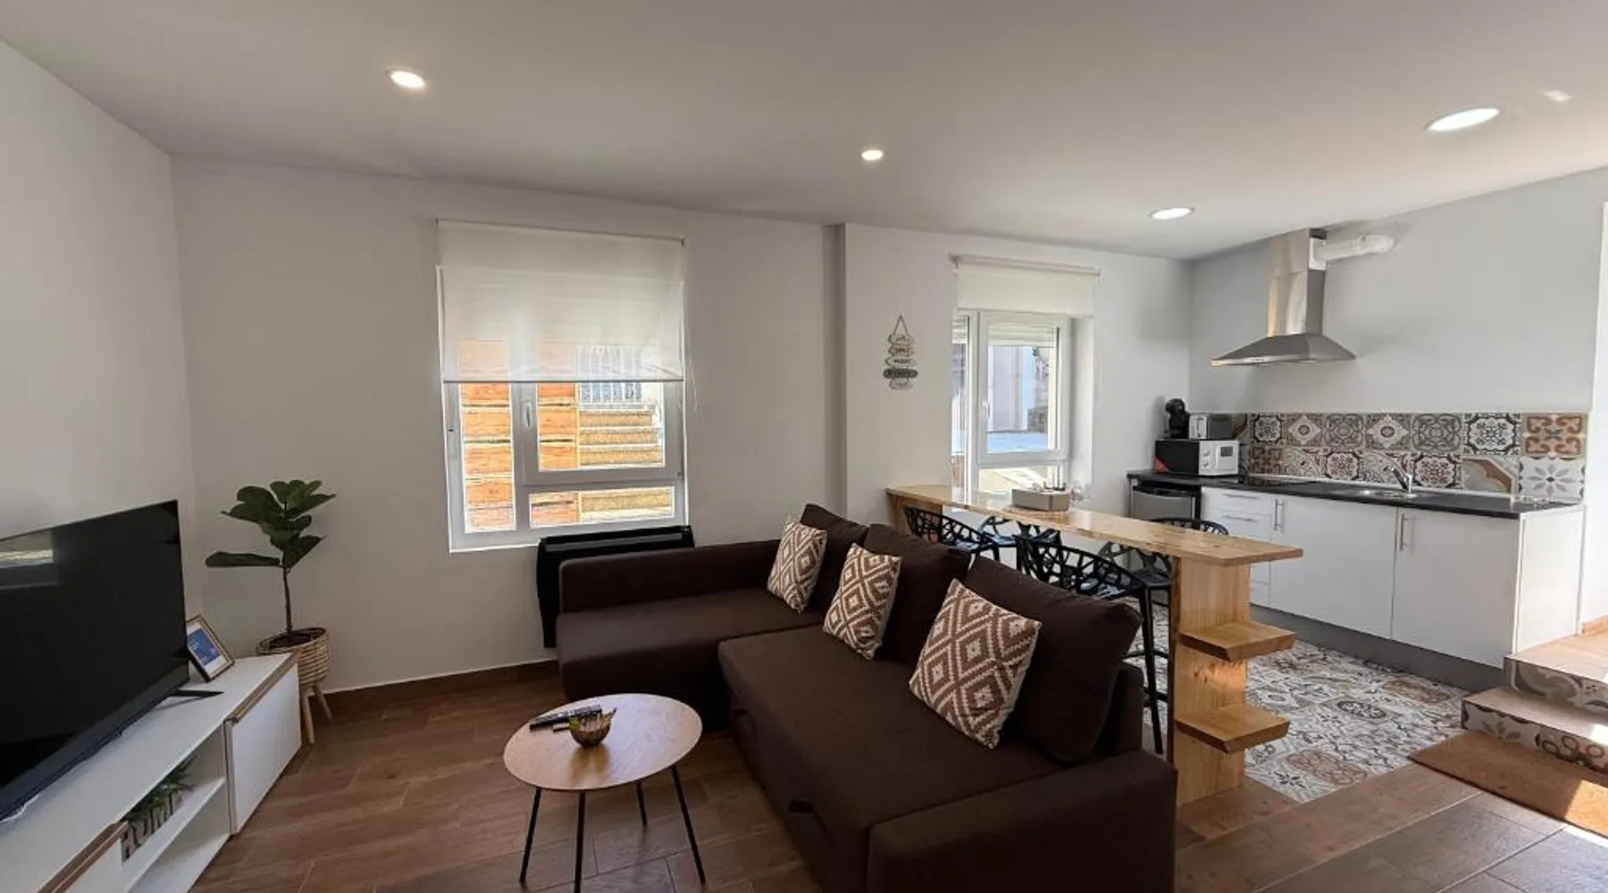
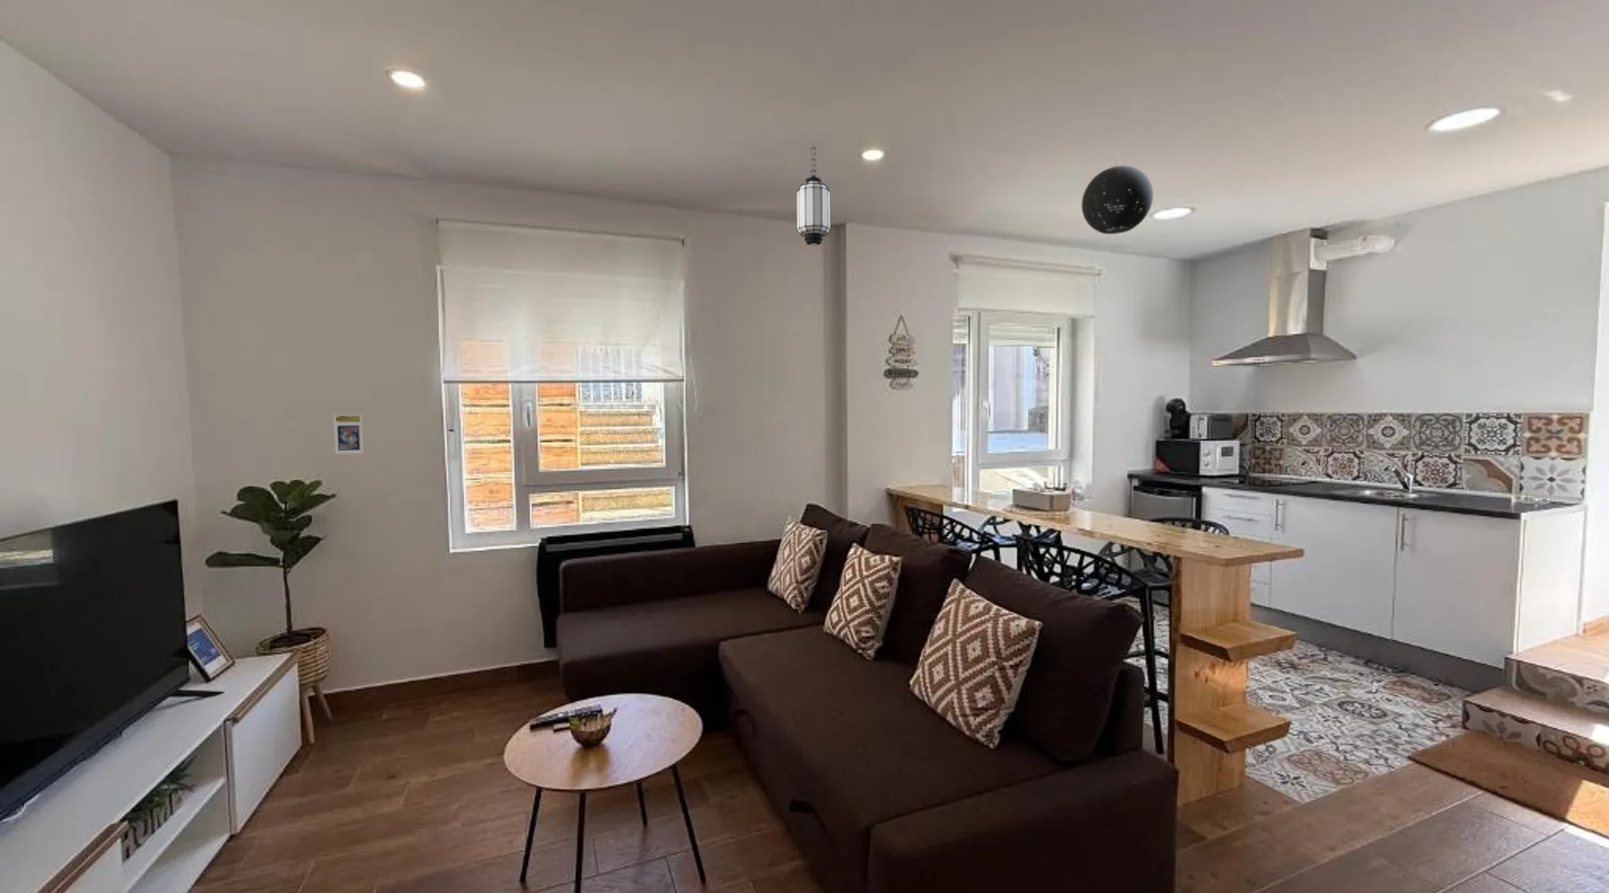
+ hanging lantern [796,140,831,246]
+ pendant light [1081,152,1154,235]
+ trading card display case [333,414,364,454]
